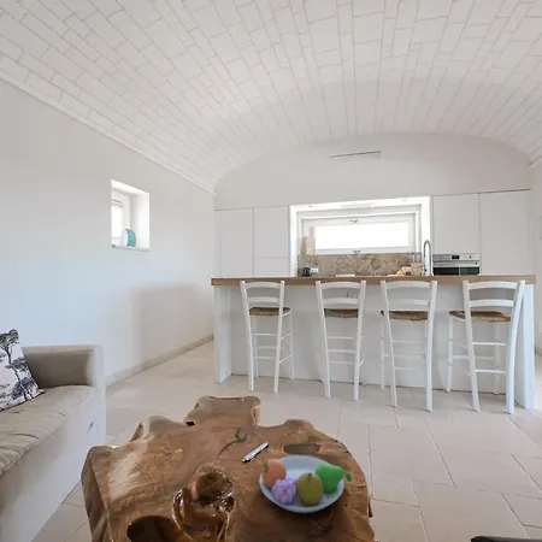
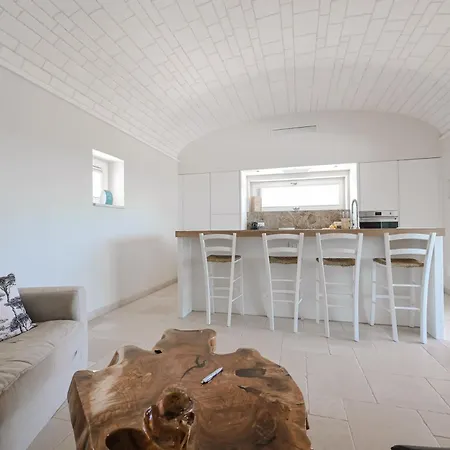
- fruit bowl [258,454,353,514]
